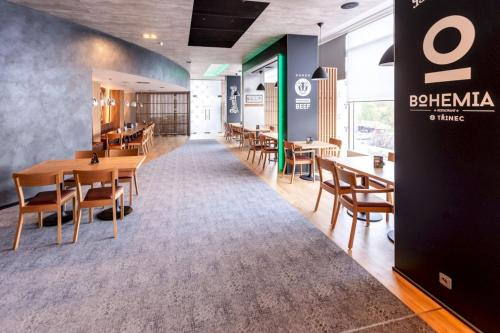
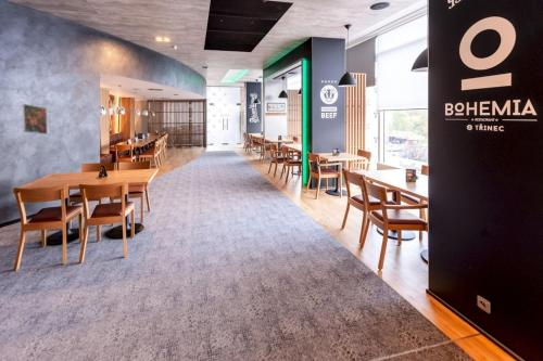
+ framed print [21,103,49,136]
